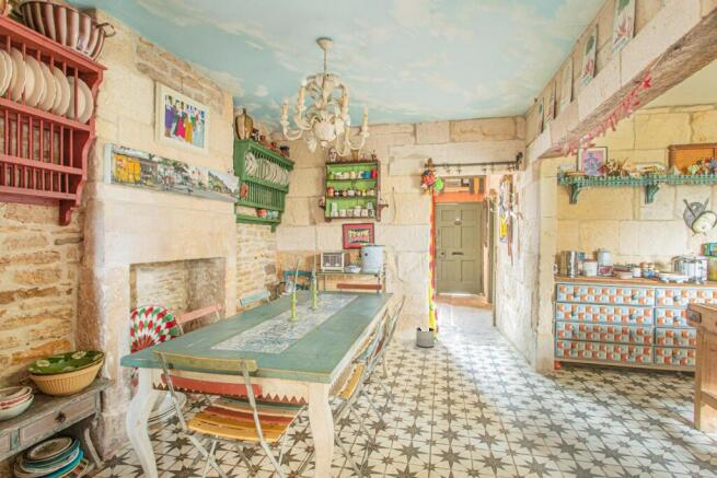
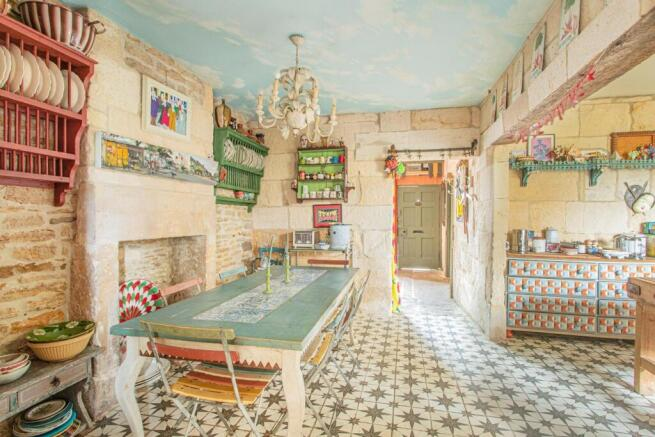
- planter [415,326,436,349]
